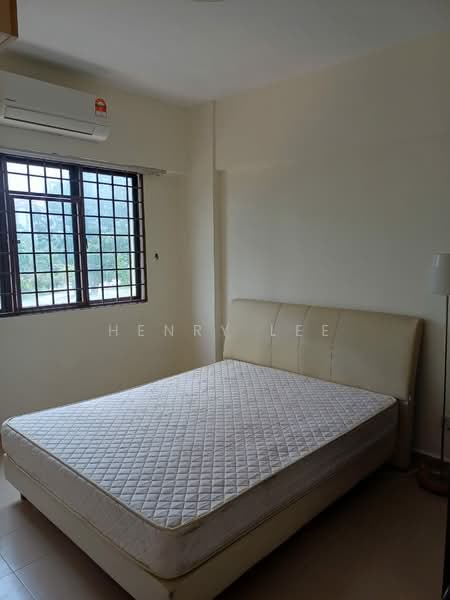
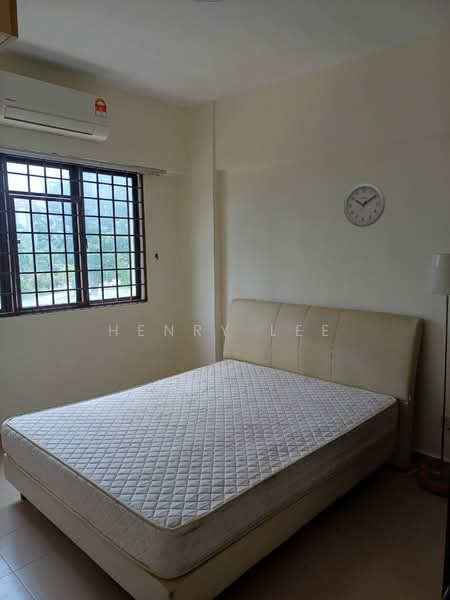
+ wall clock [343,182,386,228]
